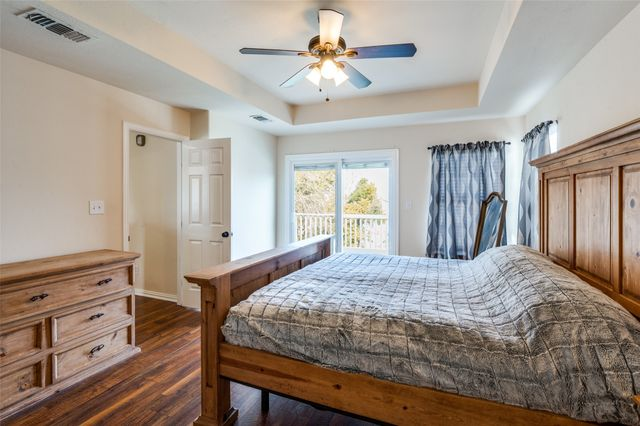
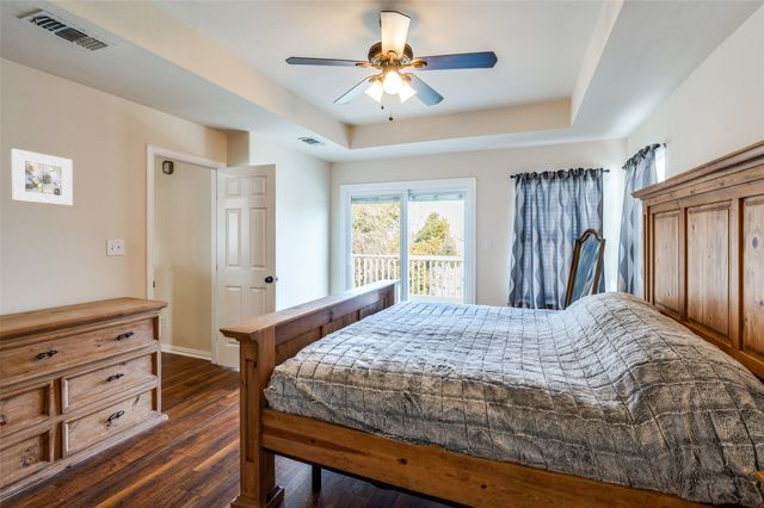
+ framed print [11,148,74,206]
